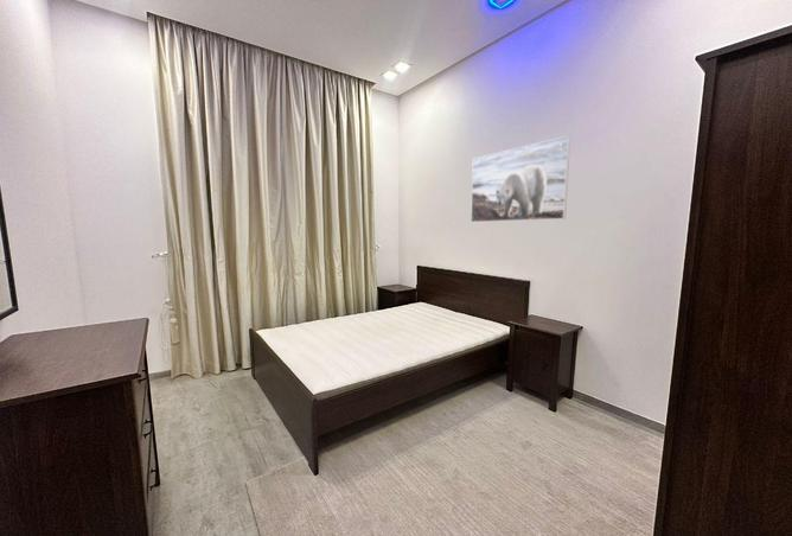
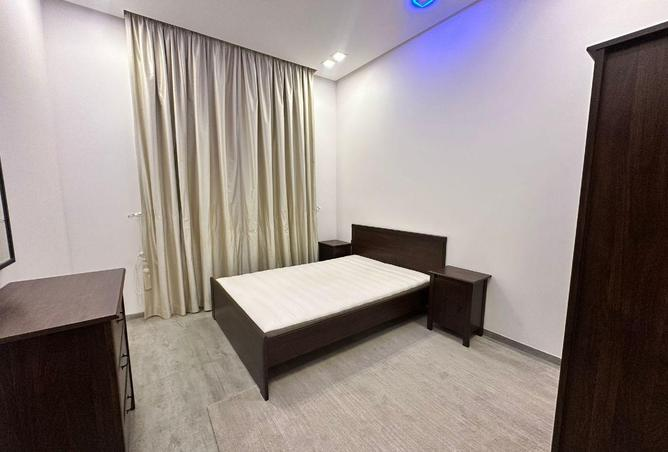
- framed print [470,134,571,223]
